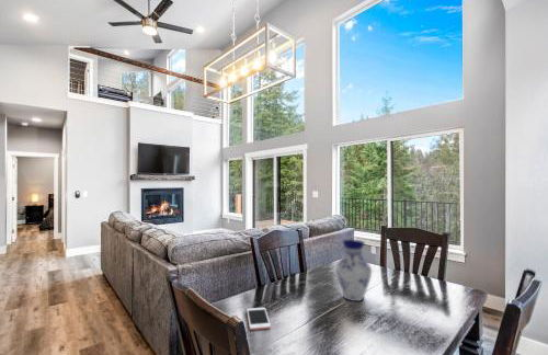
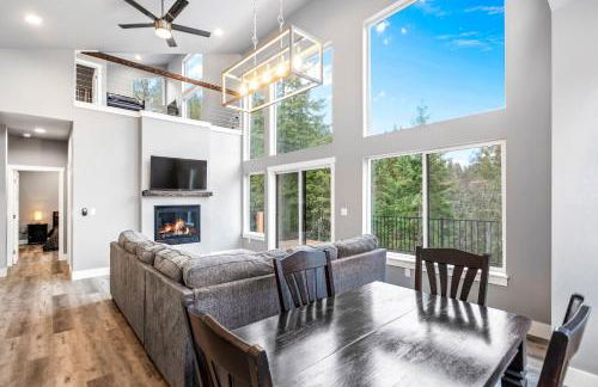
- vase [334,239,373,302]
- cell phone [246,307,272,331]
